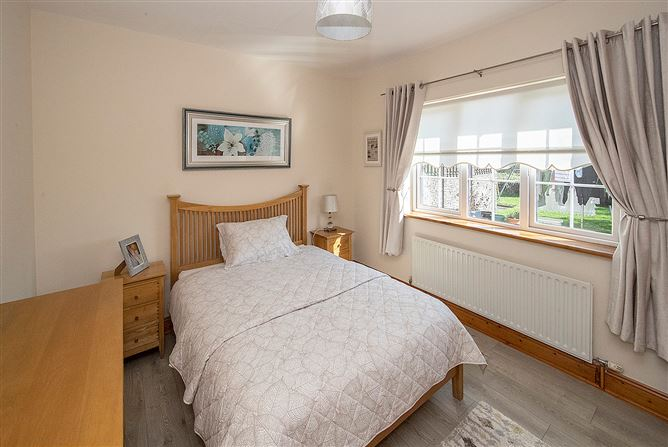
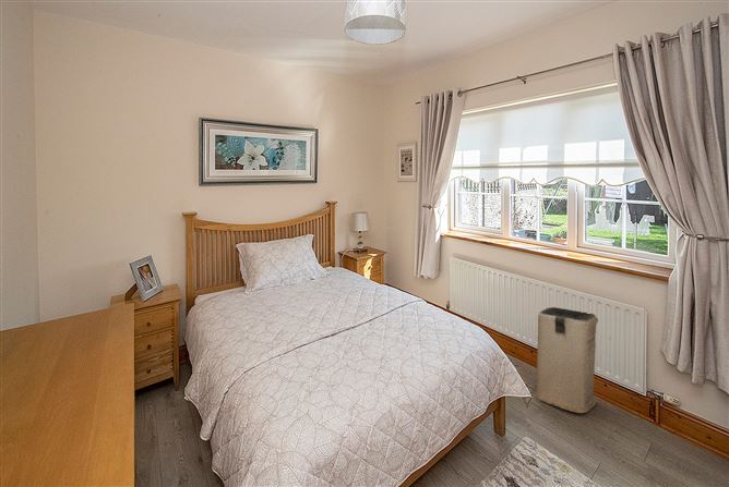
+ laundry basket [533,306,599,414]
